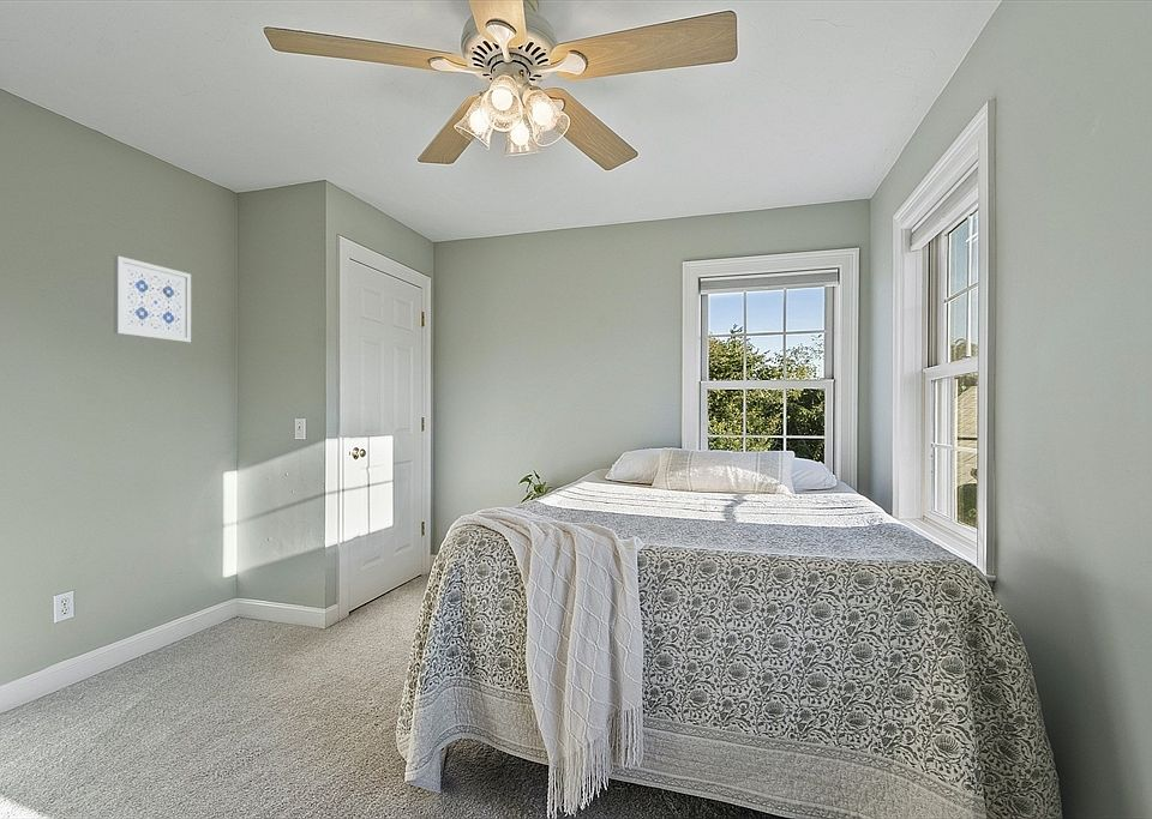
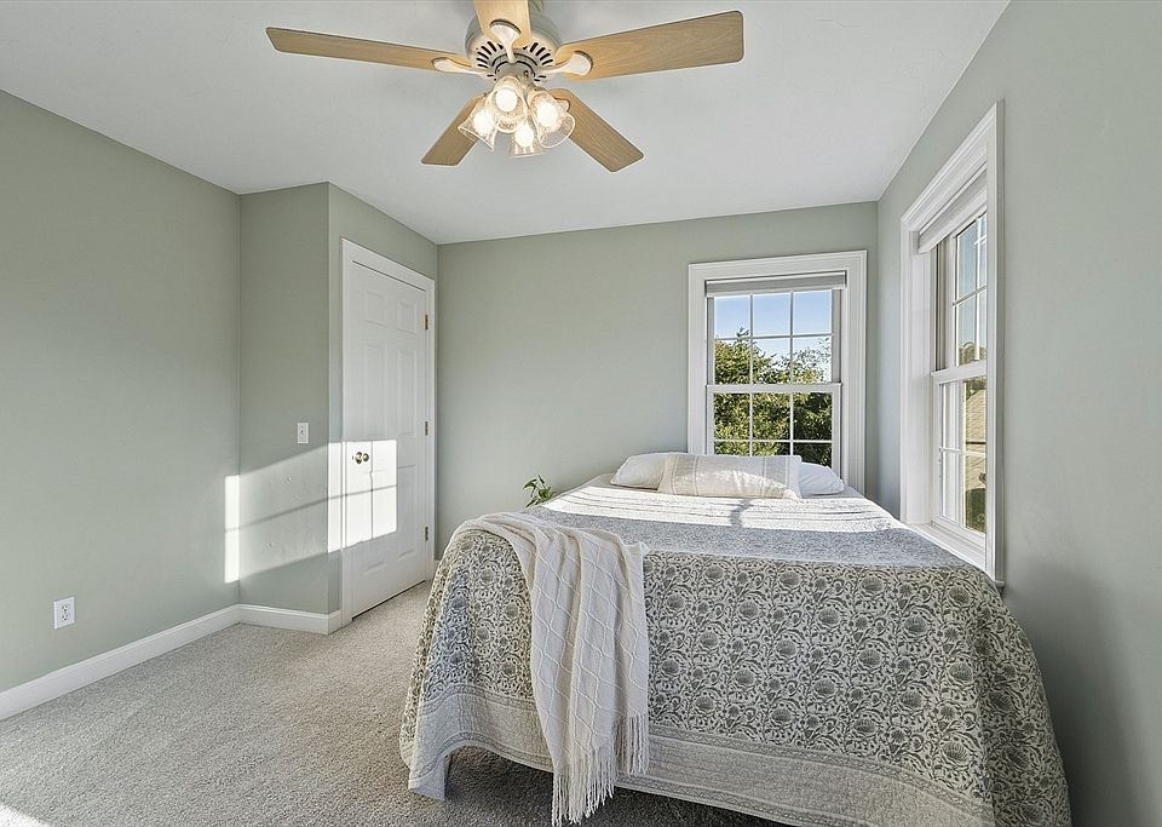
- wall art [113,255,192,343]
